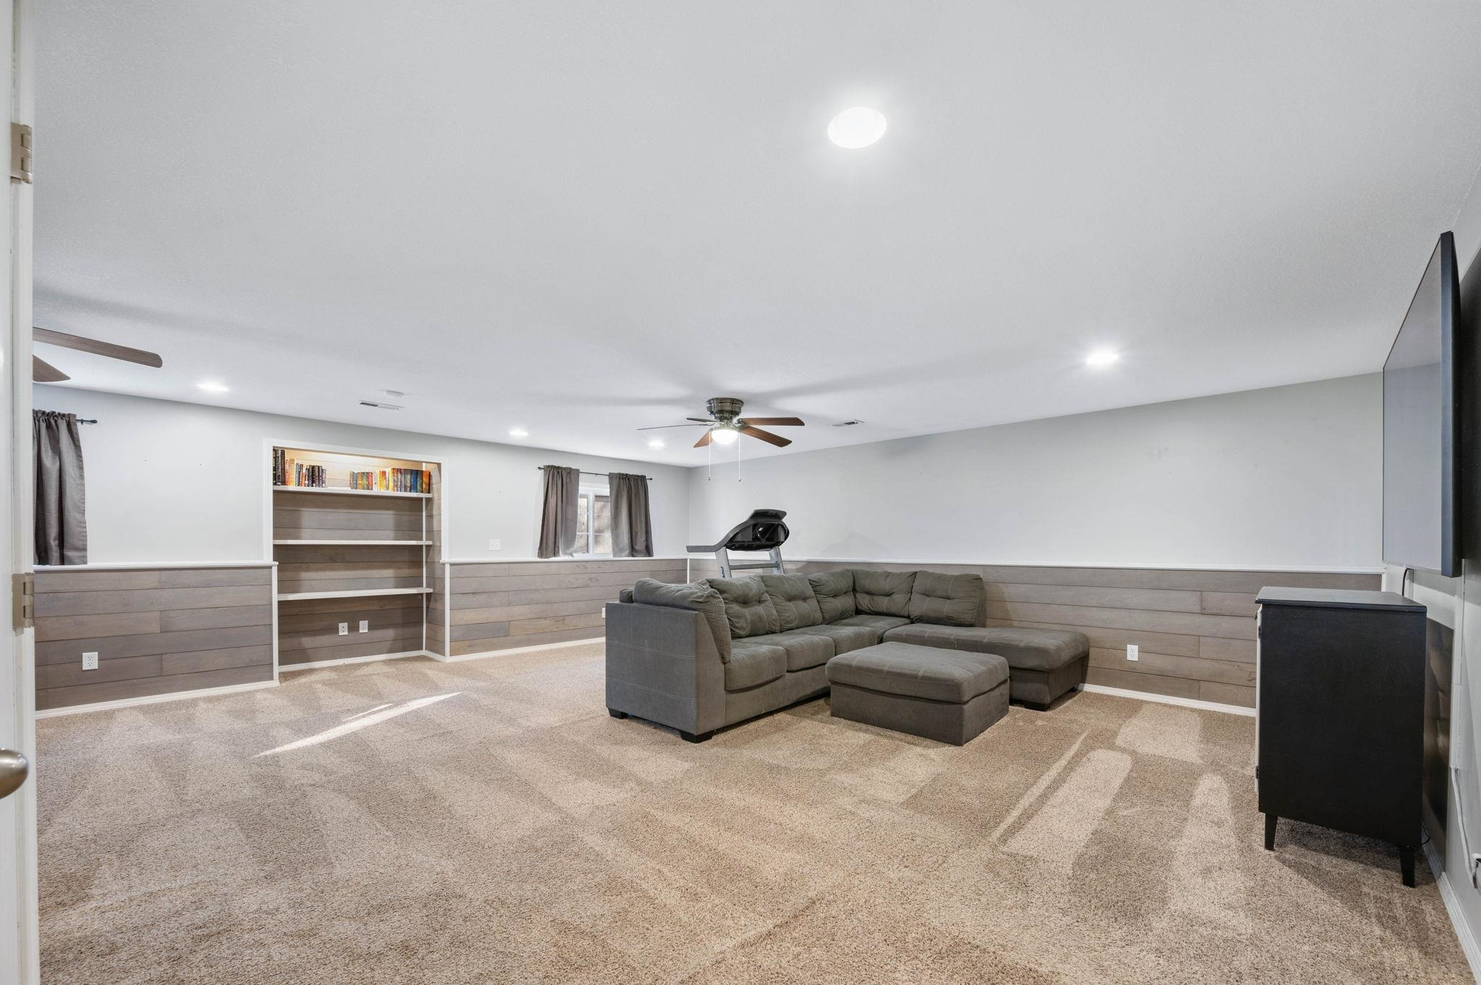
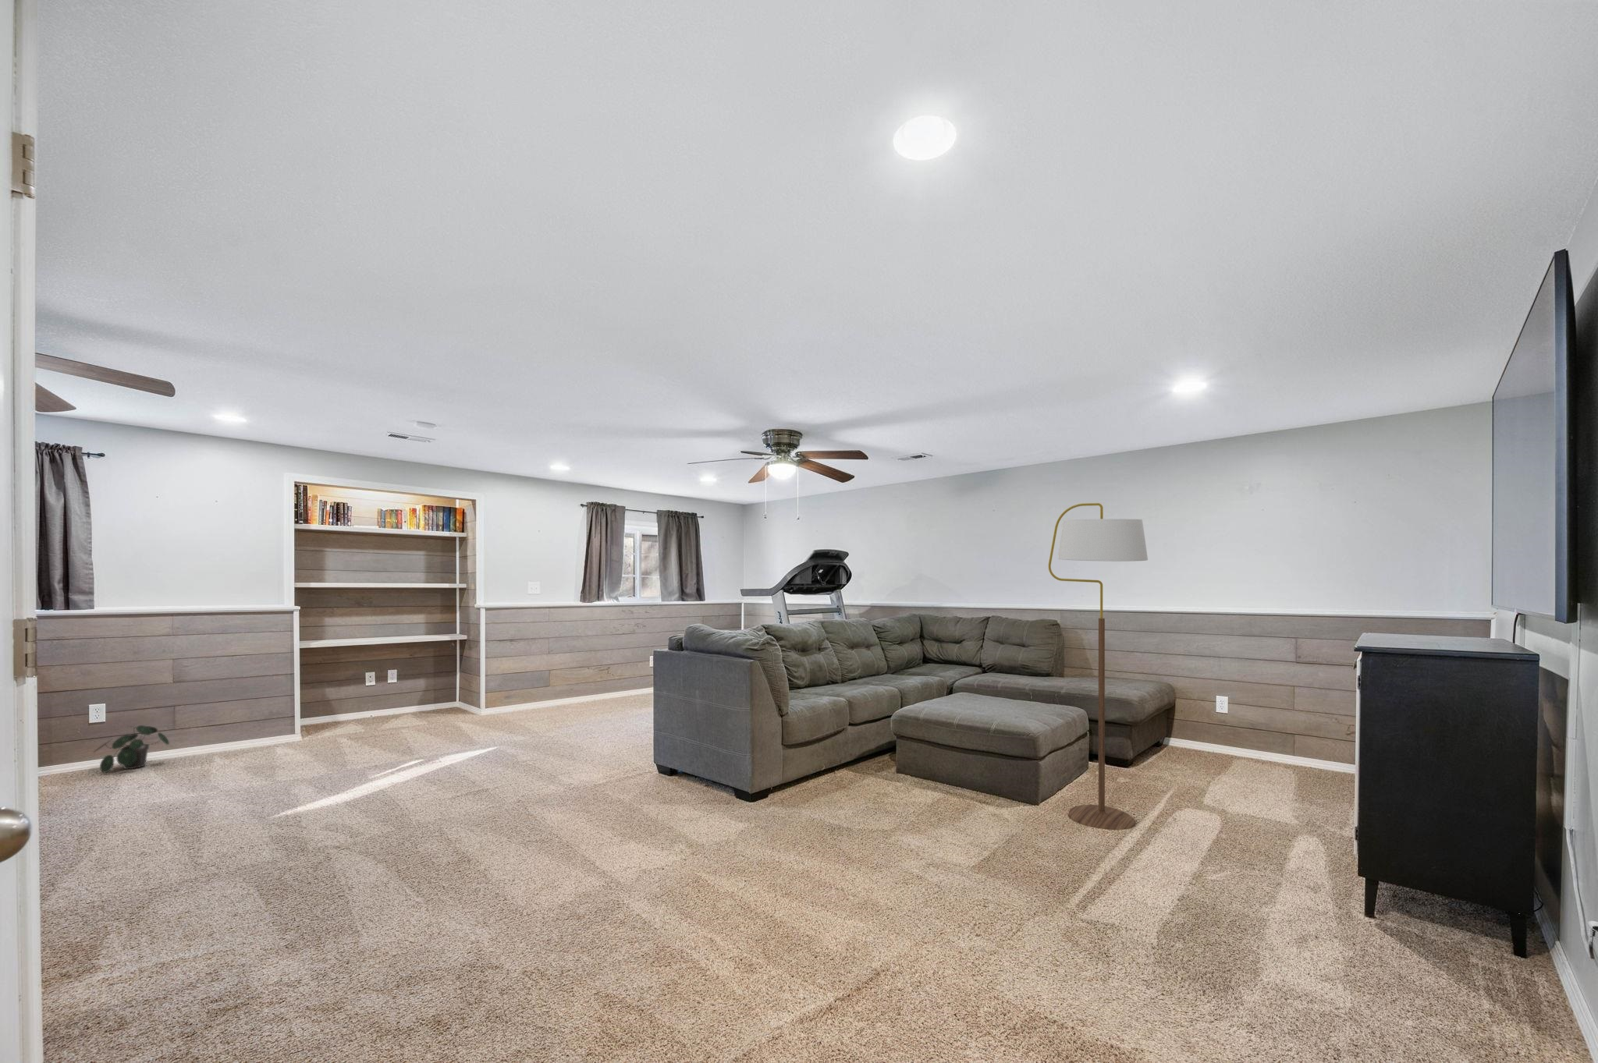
+ potted plant [93,725,170,774]
+ floor lamp [1048,502,1148,830]
